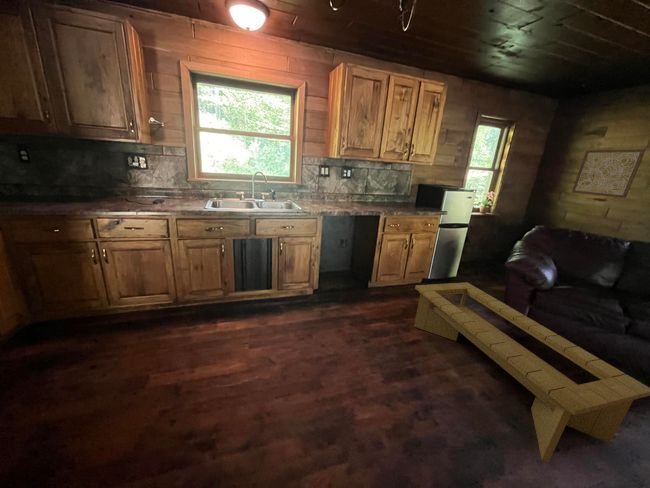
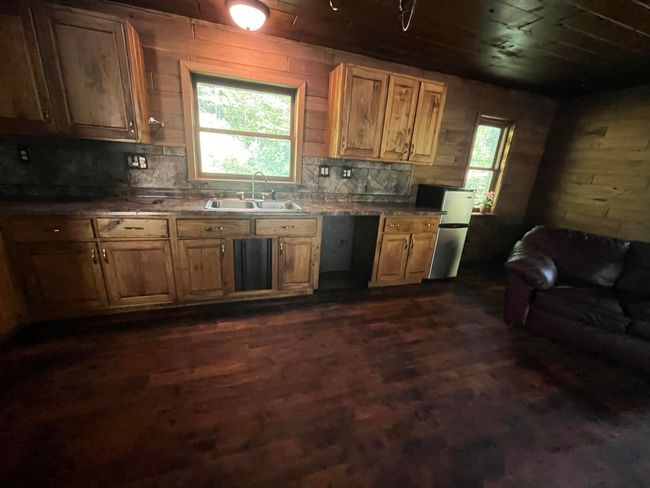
- coffee table [413,281,650,464]
- wall art [571,148,647,199]
